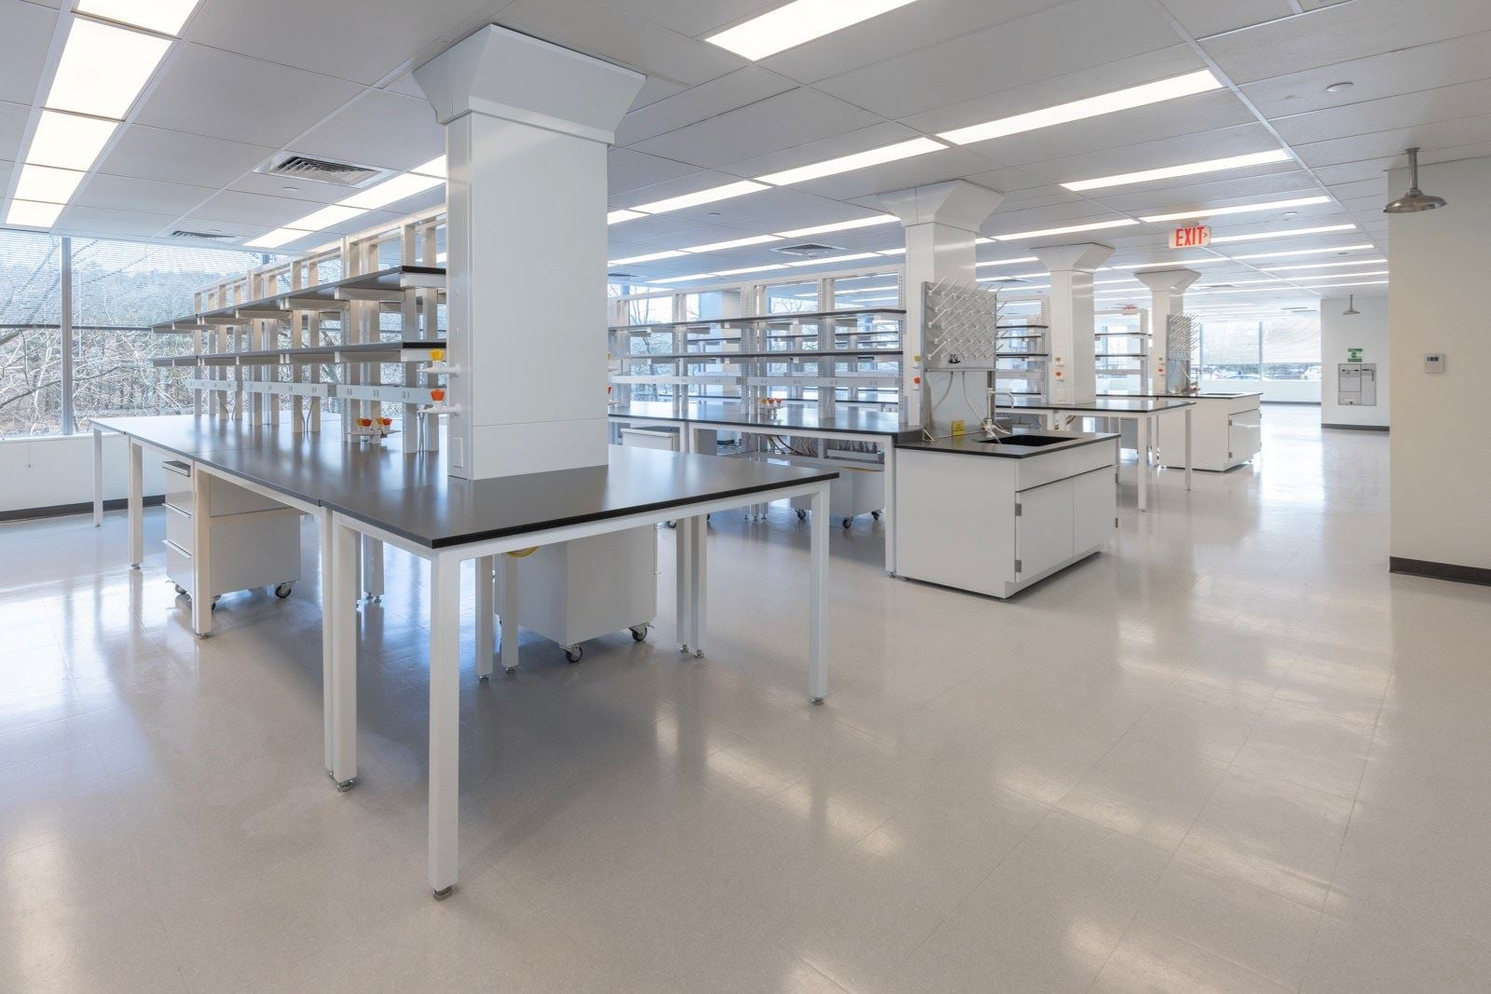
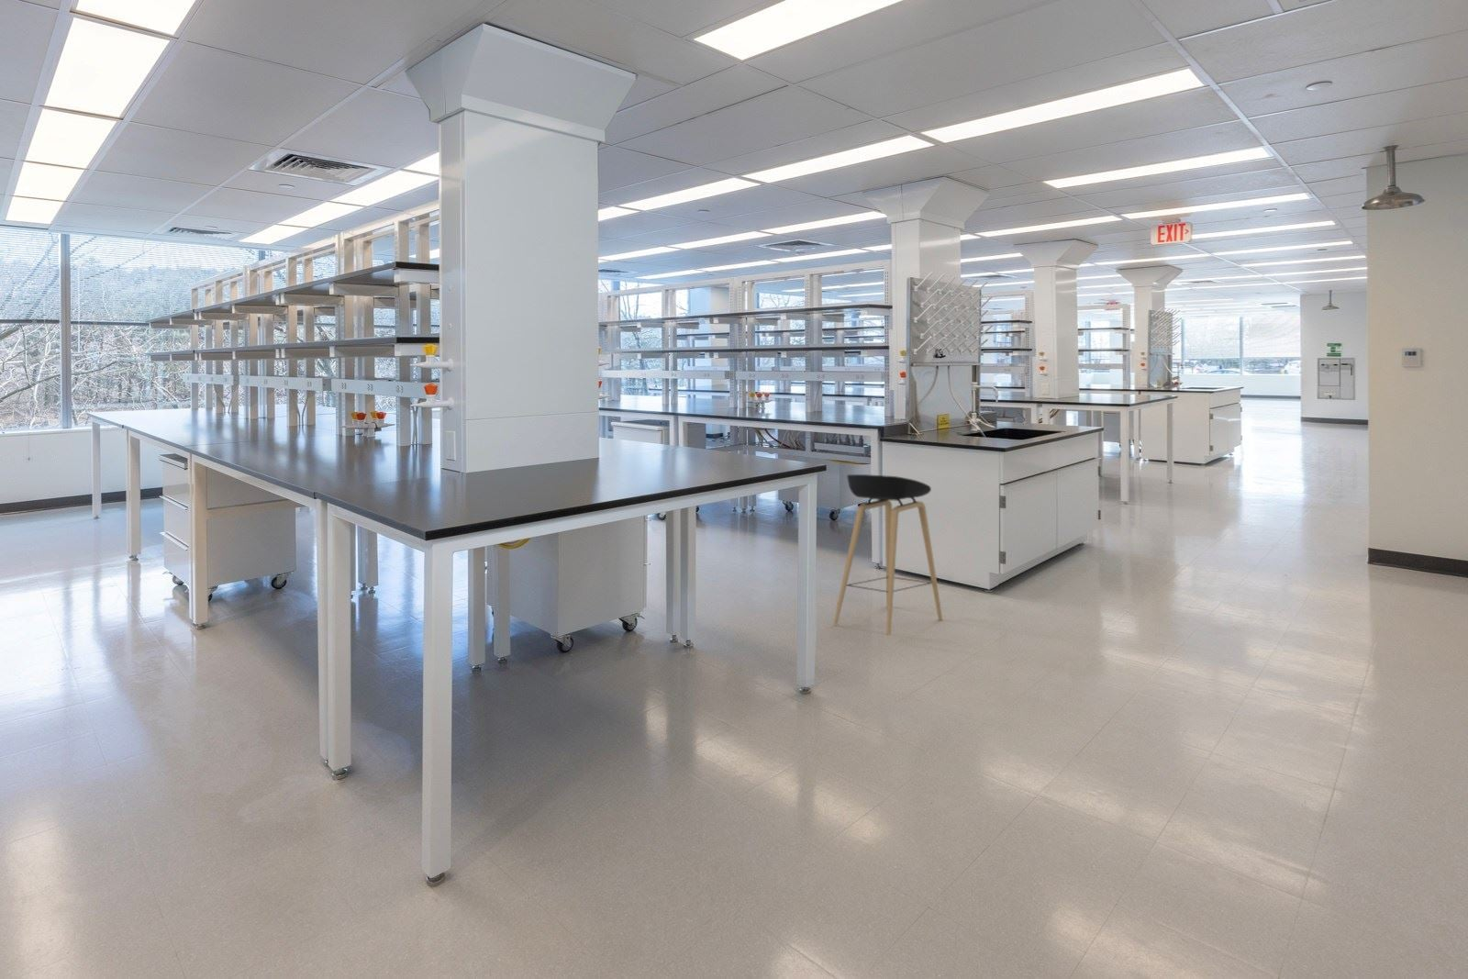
+ stool [832,473,944,636]
